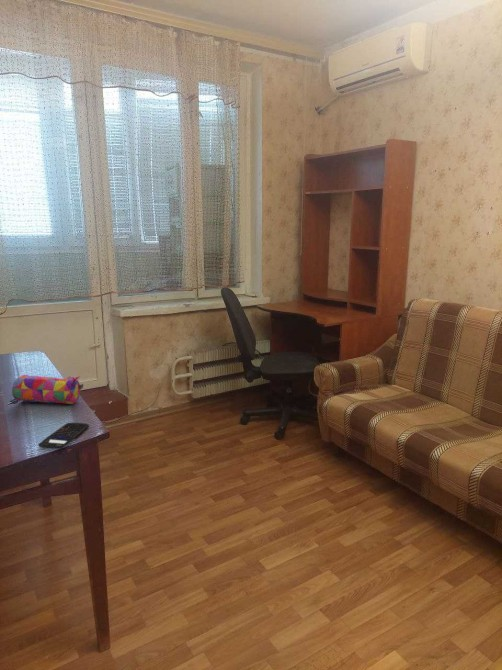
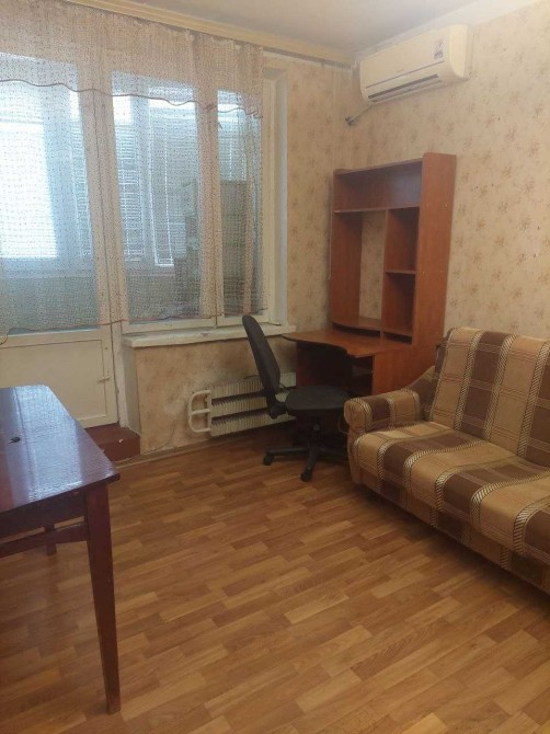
- calculator [37,422,90,449]
- pencil case [11,374,84,405]
